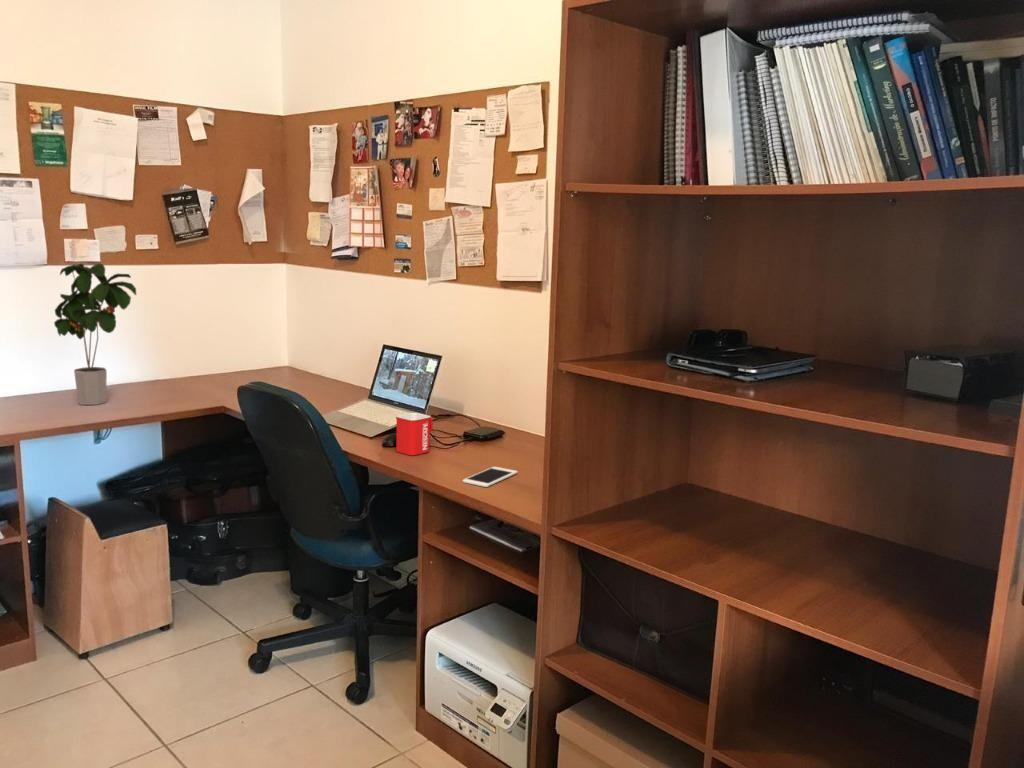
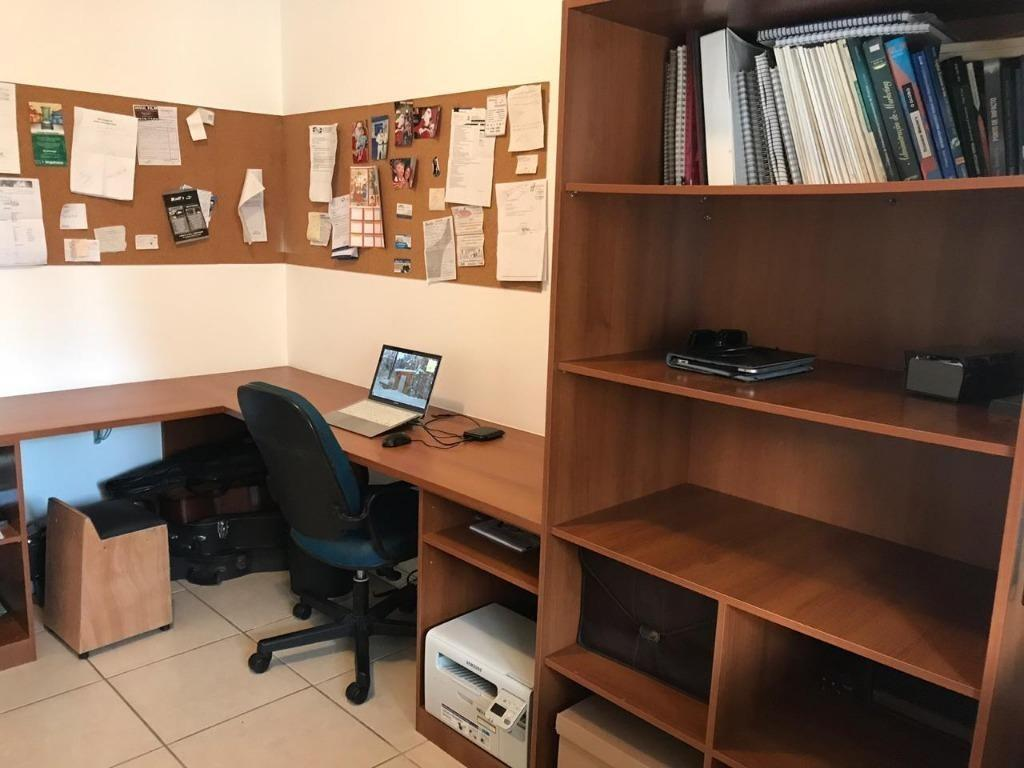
- potted plant [53,263,137,406]
- cell phone [462,466,518,488]
- mug [395,412,434,456]
